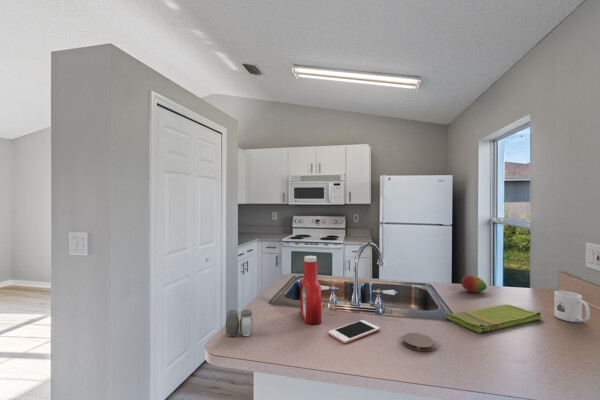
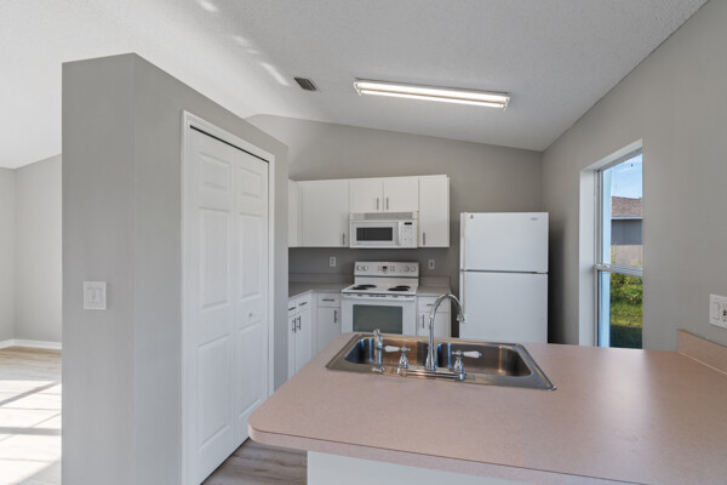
- mug [553,290,591,323]
- salt and pepper shaker [225,308,254,337]
- fruit [460,274,488,293]
- coaster [402,332,436,352]
- soap bottle [299,255,322,326]
- dish towel [445,303,543,334]
- cell phone [328,319,381,344]
